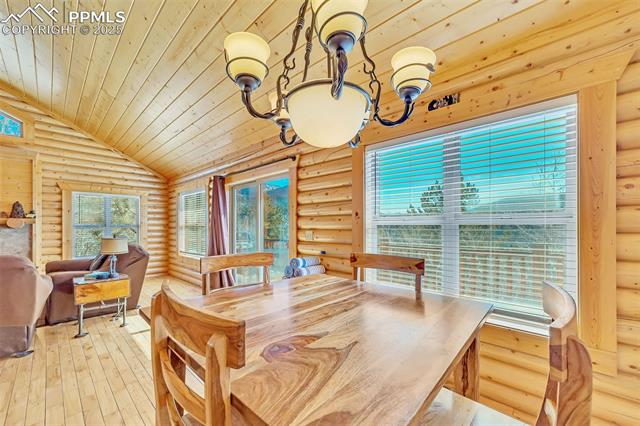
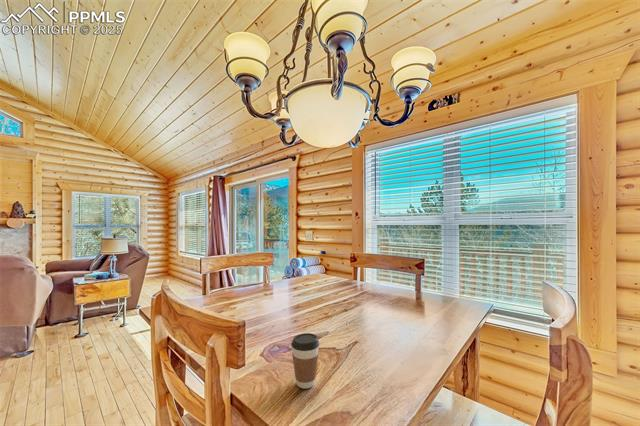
+ coffee cup [290,332,320,390]
